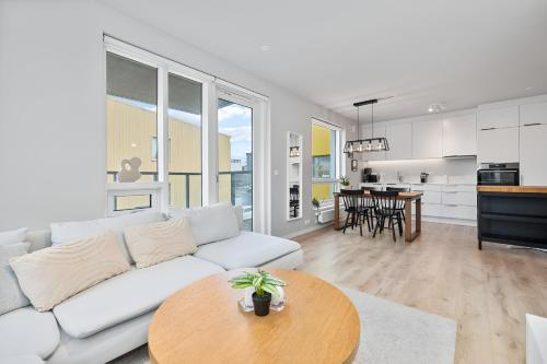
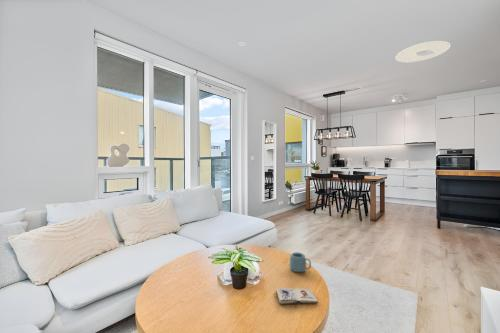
+ mug [288,252,312,273]
+ ceiling light [395,40,452,63]
+ paperback book [273,287,319,308]
